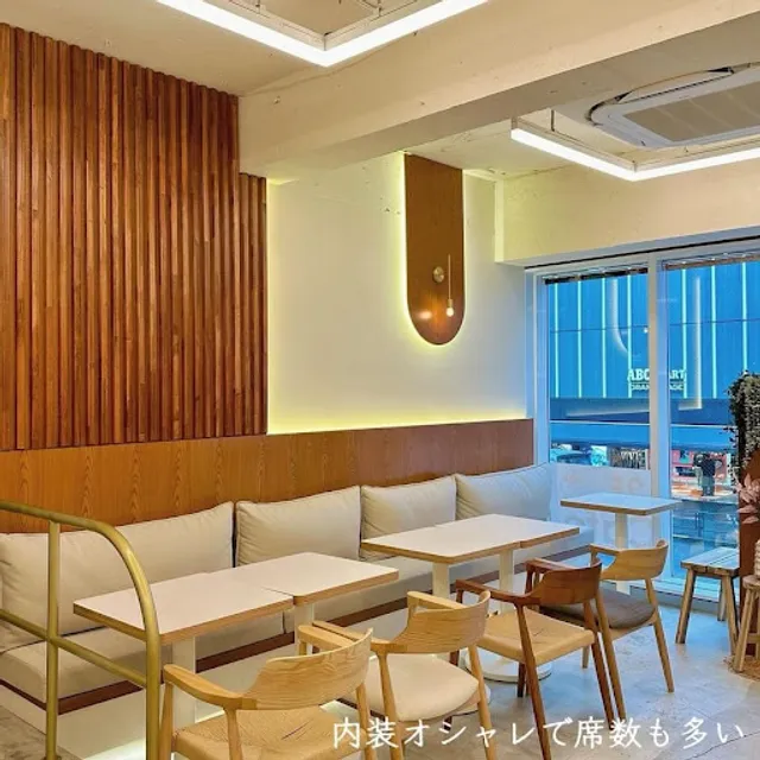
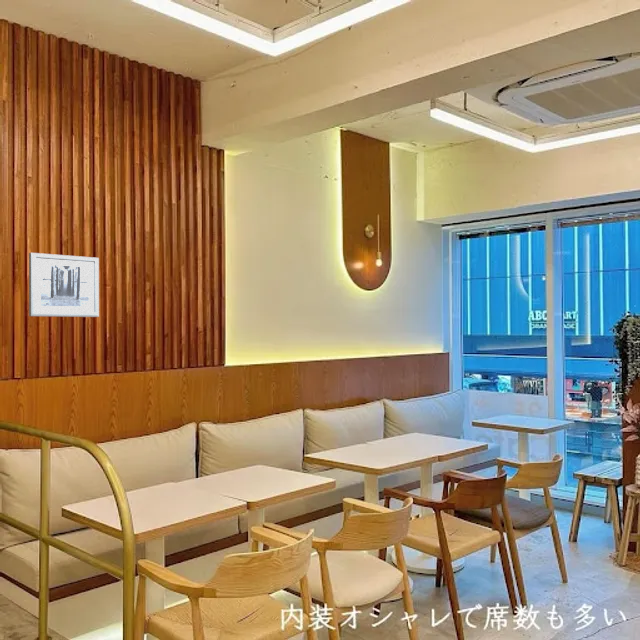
+ wall art [28,252,100,318]
